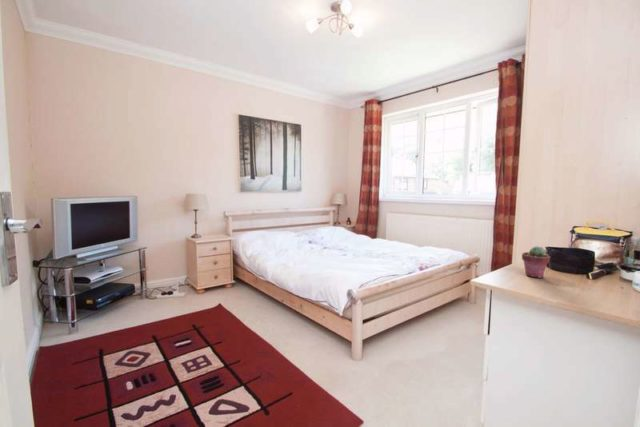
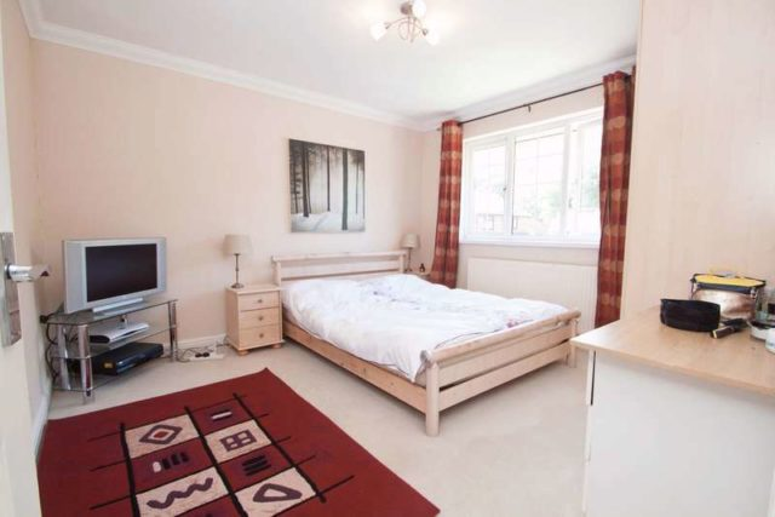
- potted succulent [521,245,551,279]
